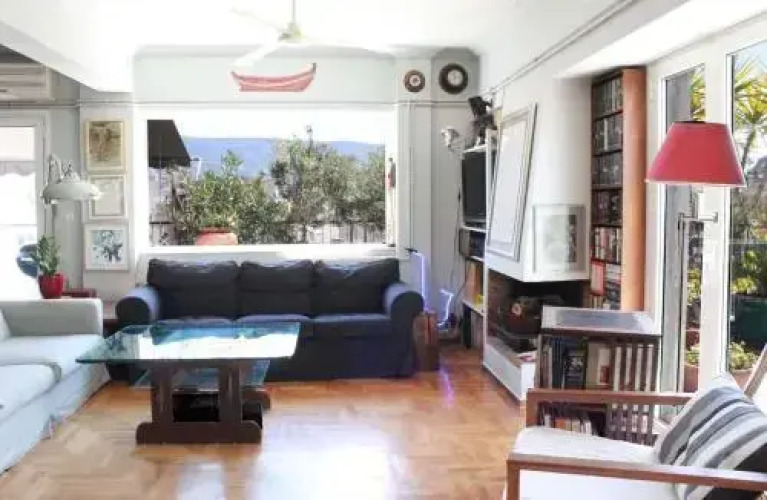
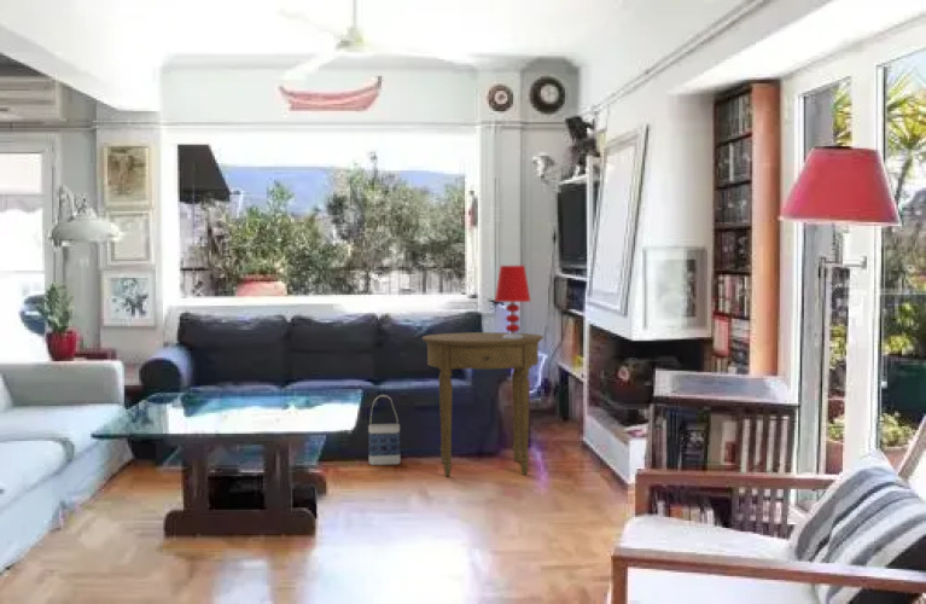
+ table lamp [494,265,531,338]
+ side table [421,331,544,477]
+ bag [367,394,401,466]
